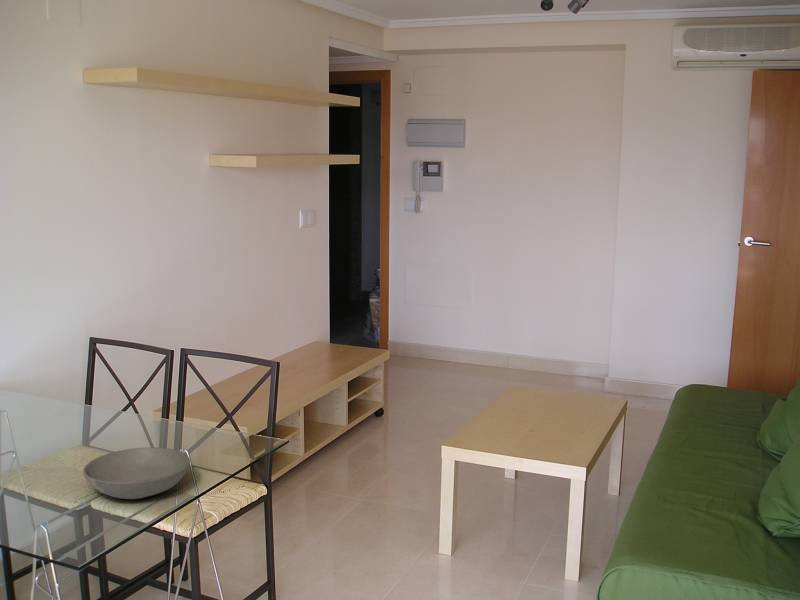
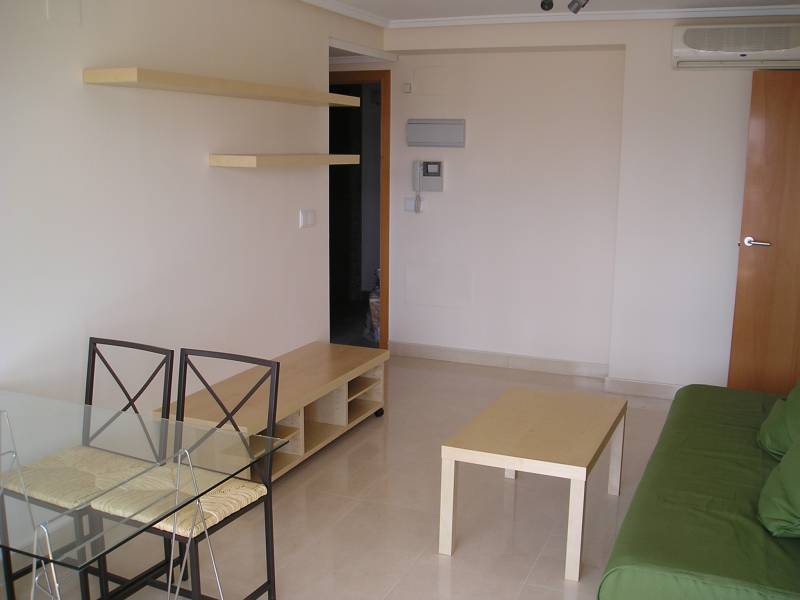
- bowl [82,447,191,500]
